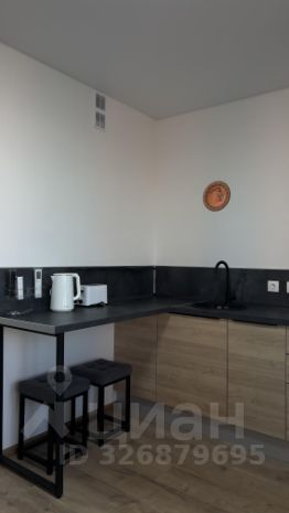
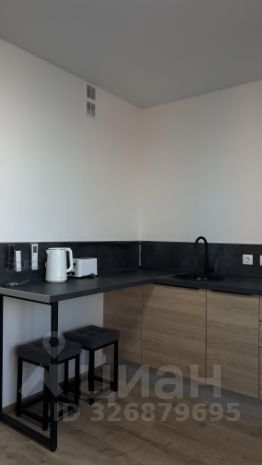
- decorative plate [202,180,232,213]
